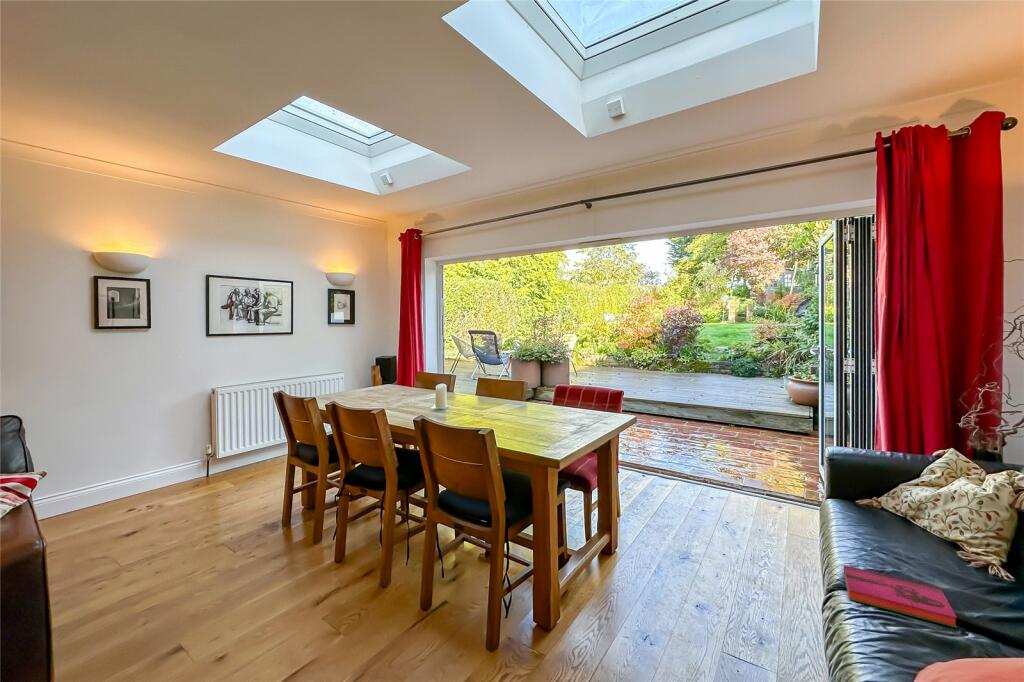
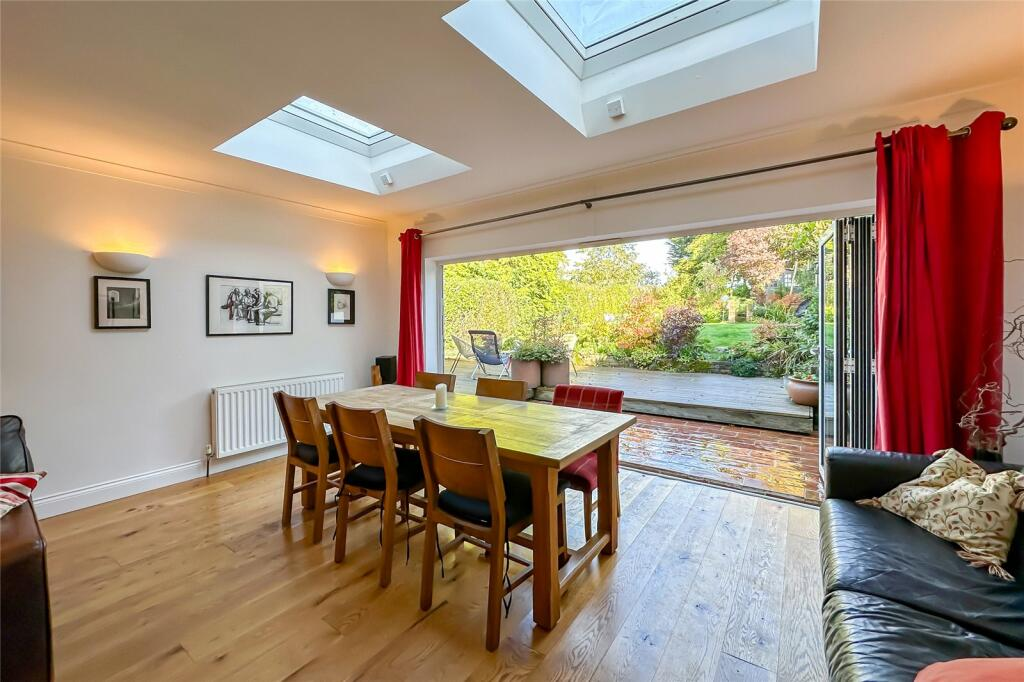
- hardback book [843,564,958,629]
